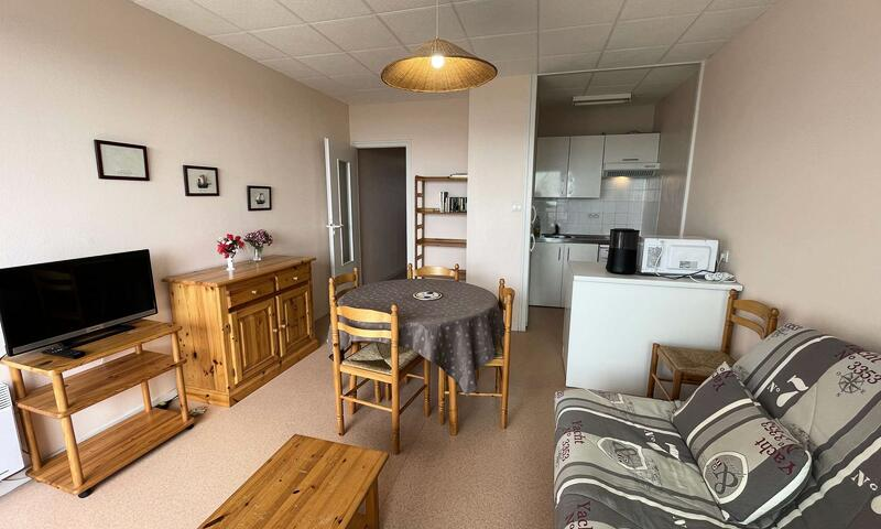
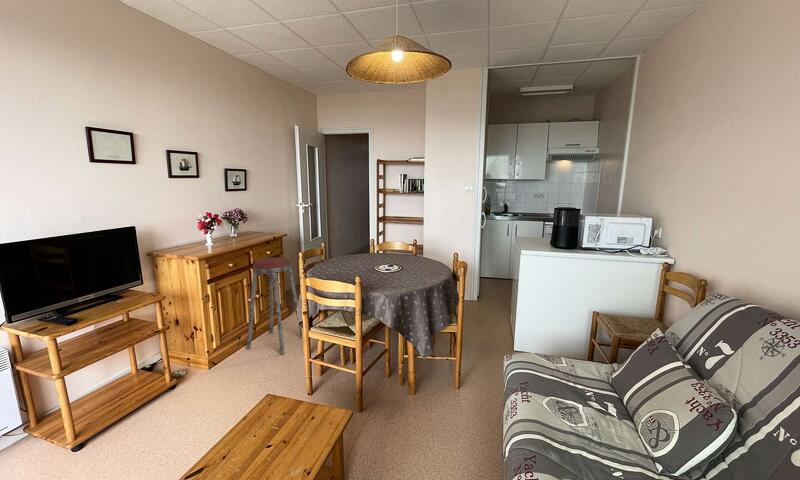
+ music stool [246,256,302,355]
